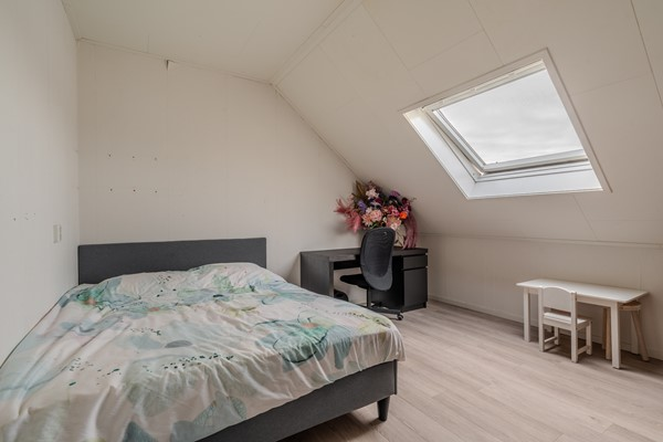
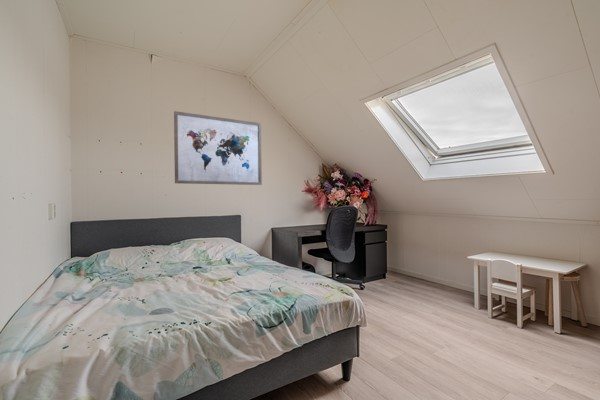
+ wall art [173,110,263,186]
